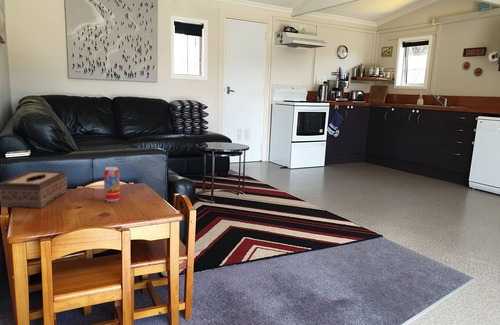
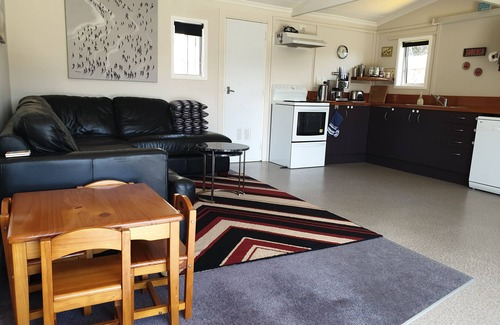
- beverage can [103,166,121,203]
- tissue box [0,170,68,209]
